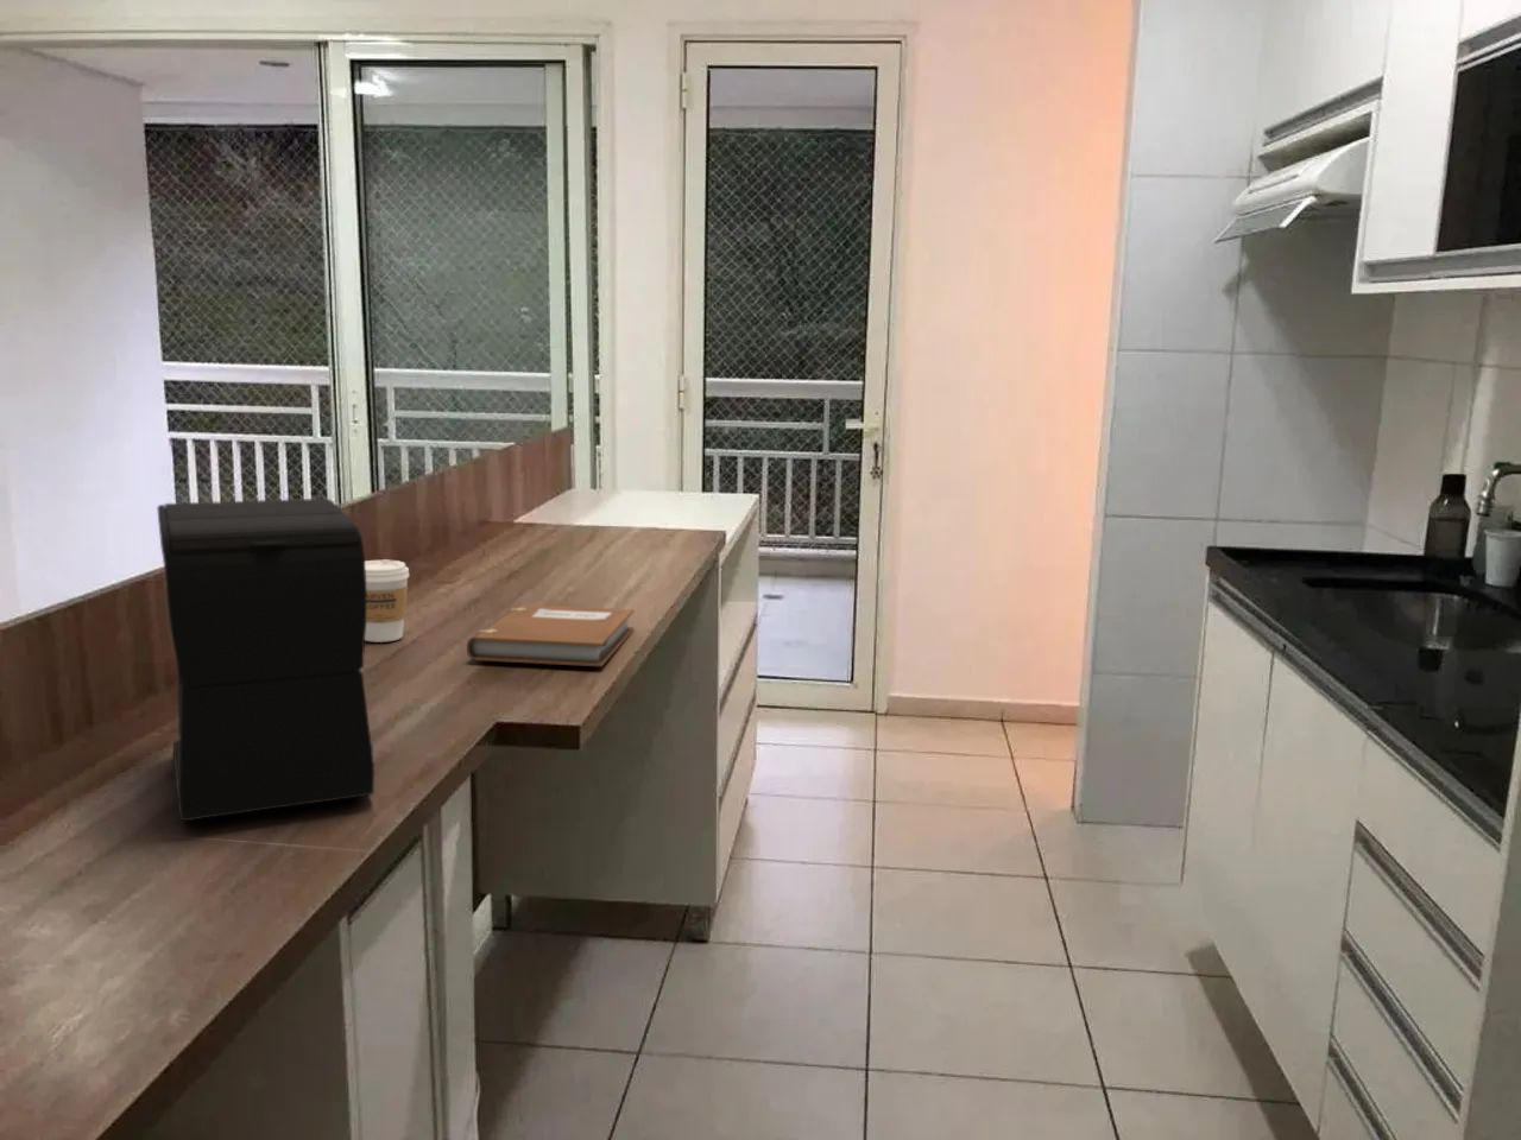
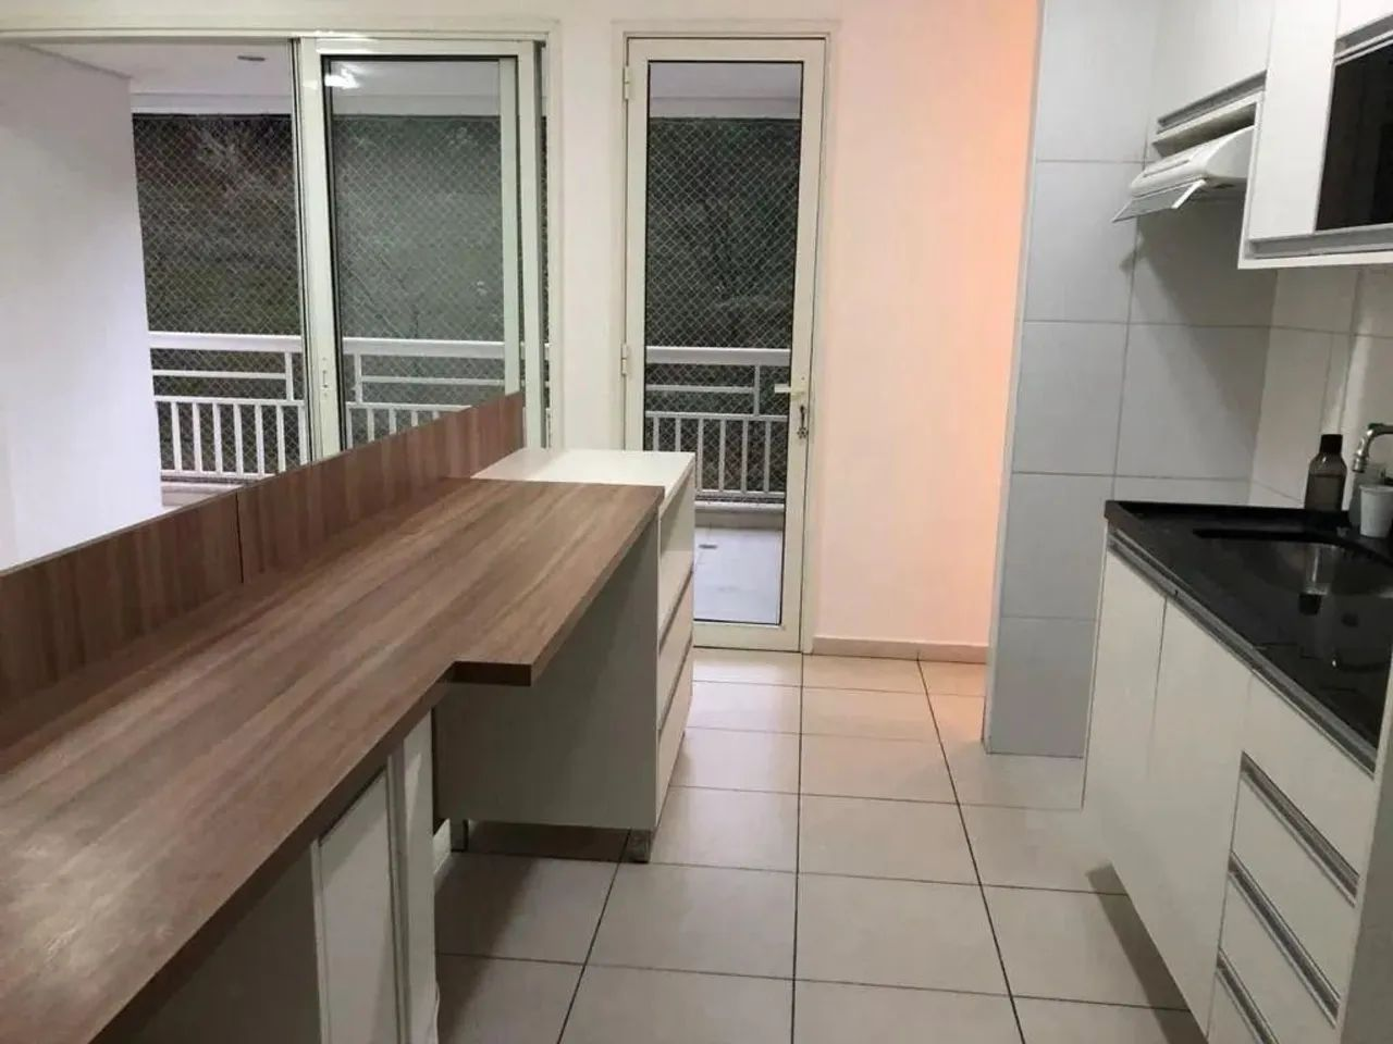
- coffee cup [365,558,410,643]
- notebook [466,604,635,667]
- coffee maker [156,498,377,821]
